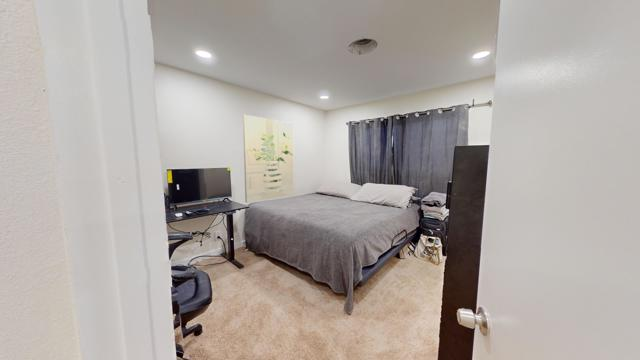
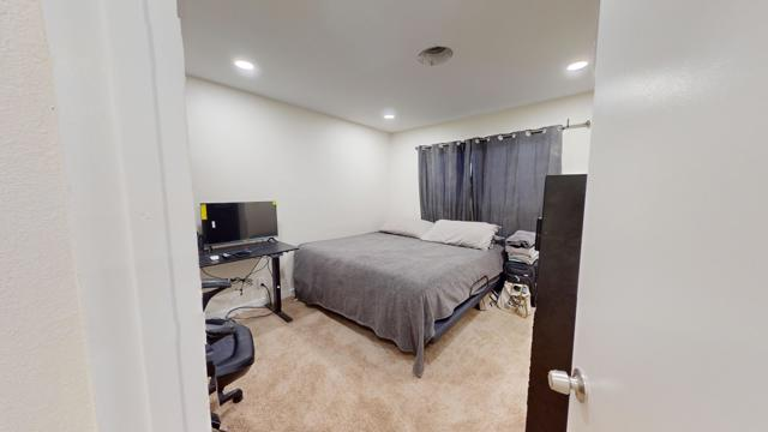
- wall art [242,114,295,203]
